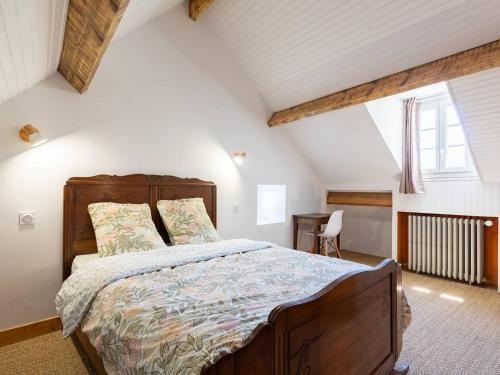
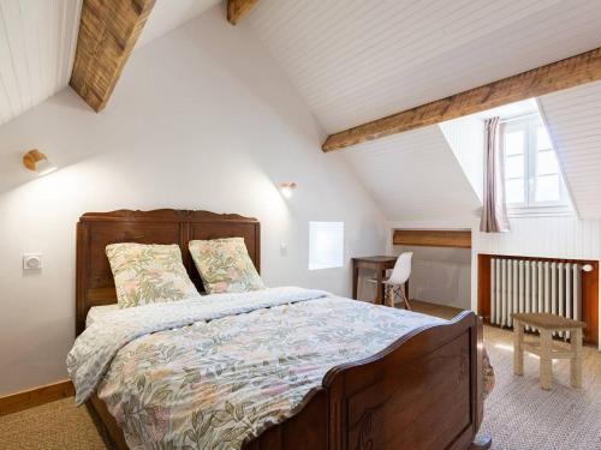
+ stool [508,311,589,390]
